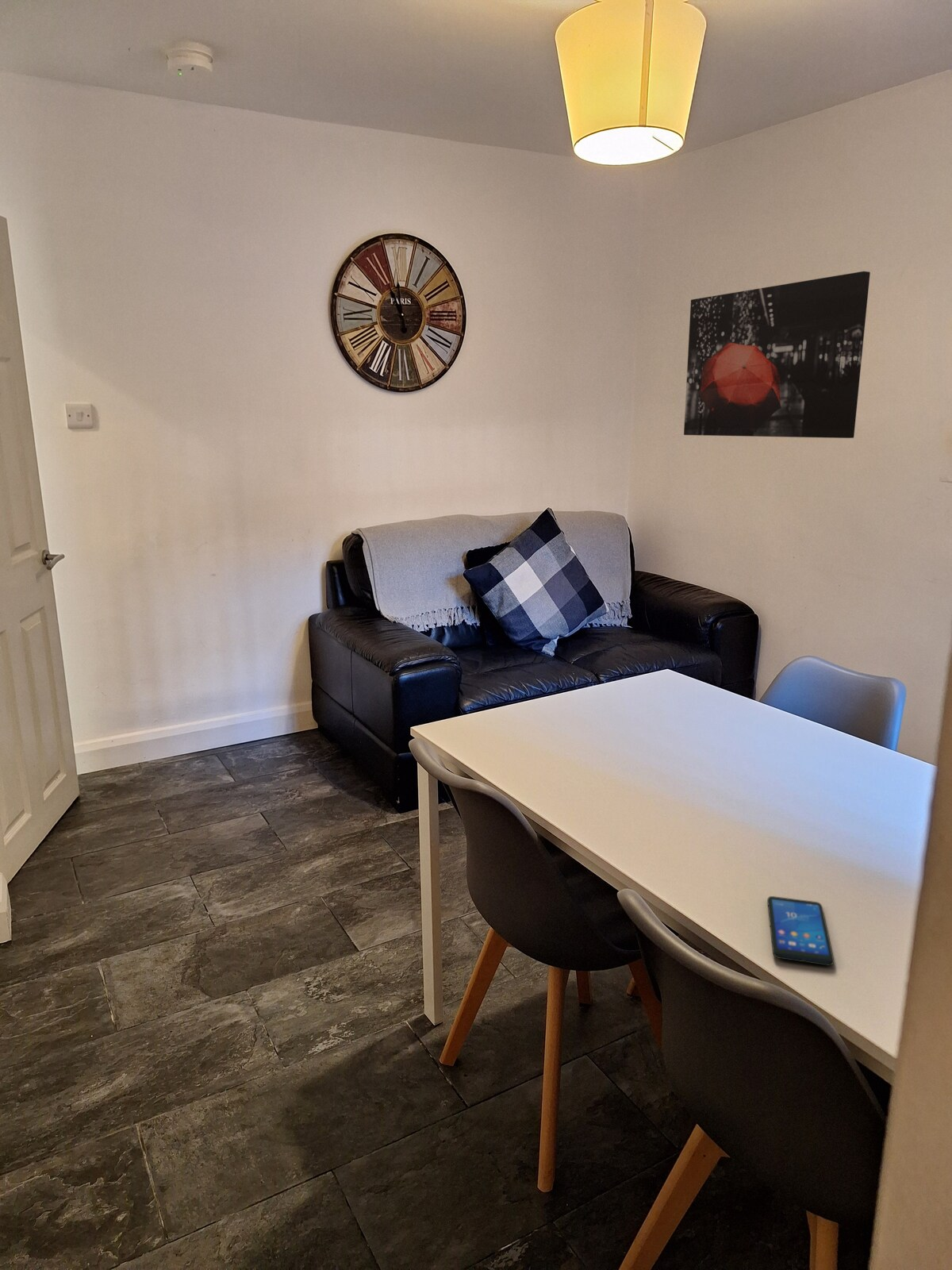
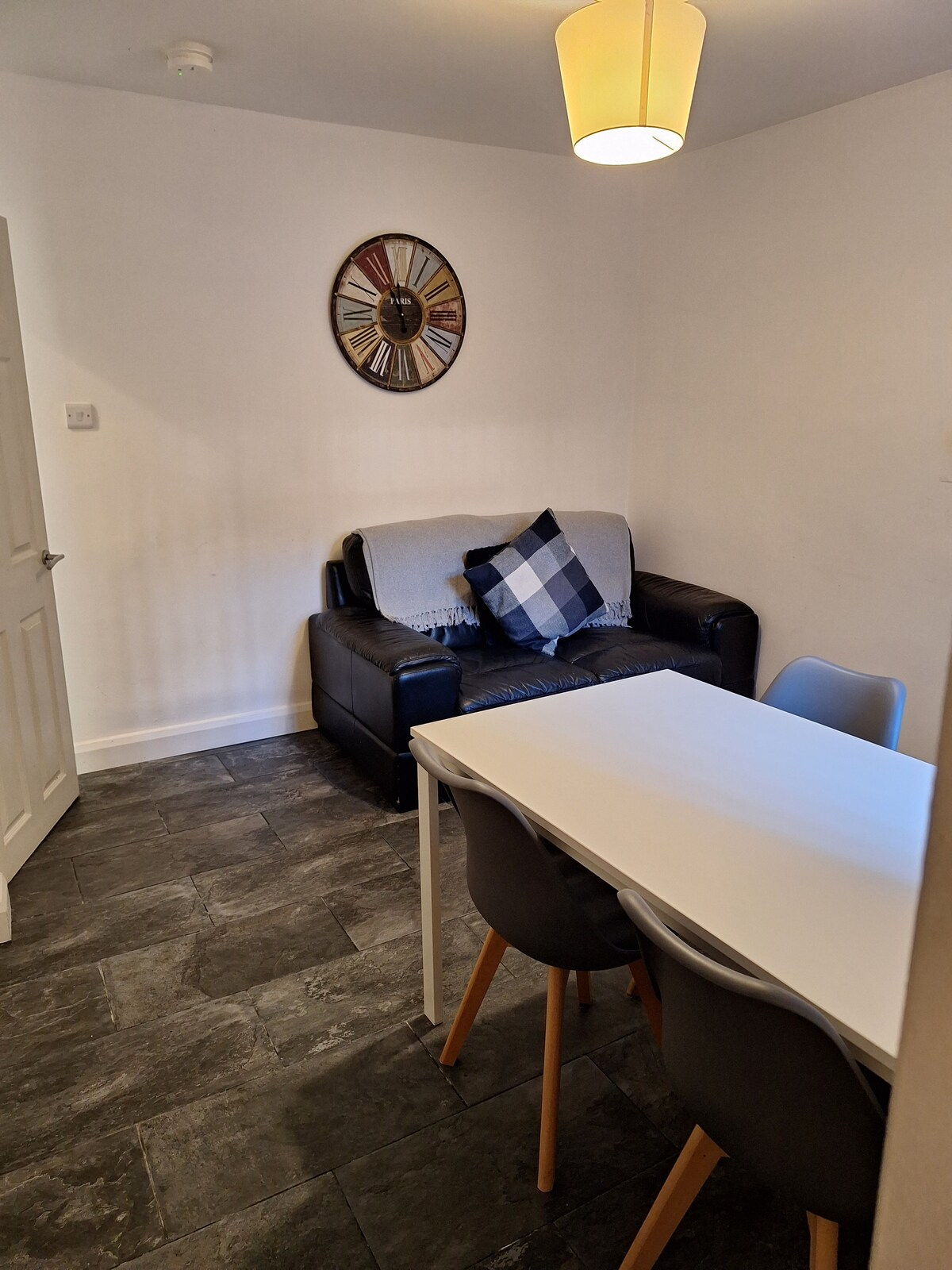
- smartphone [766,895,835,967]
- wall art [683,271,871,439]
